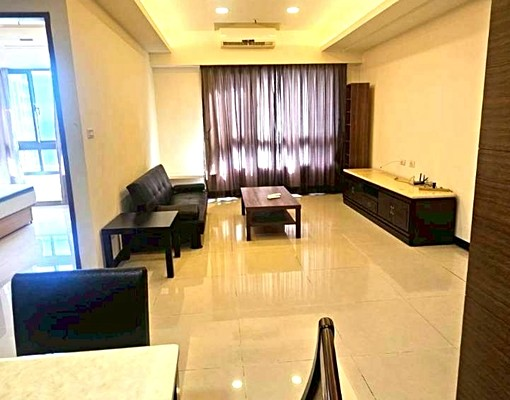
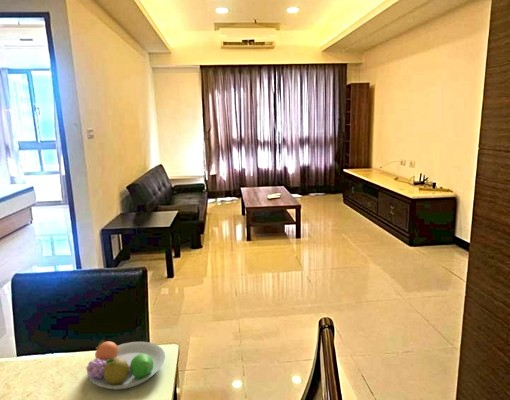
+ fruit bowl [85,339,166,391]
